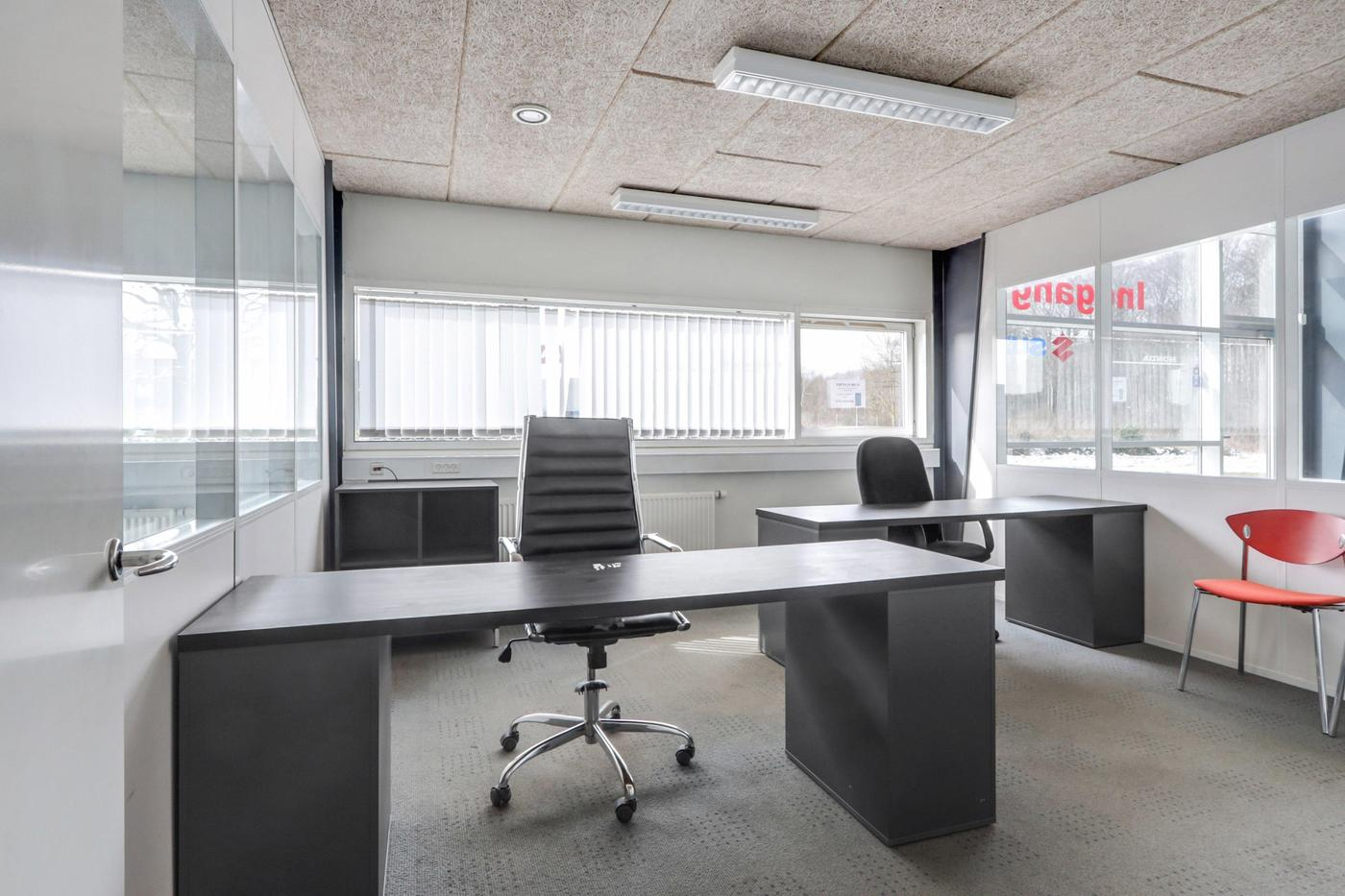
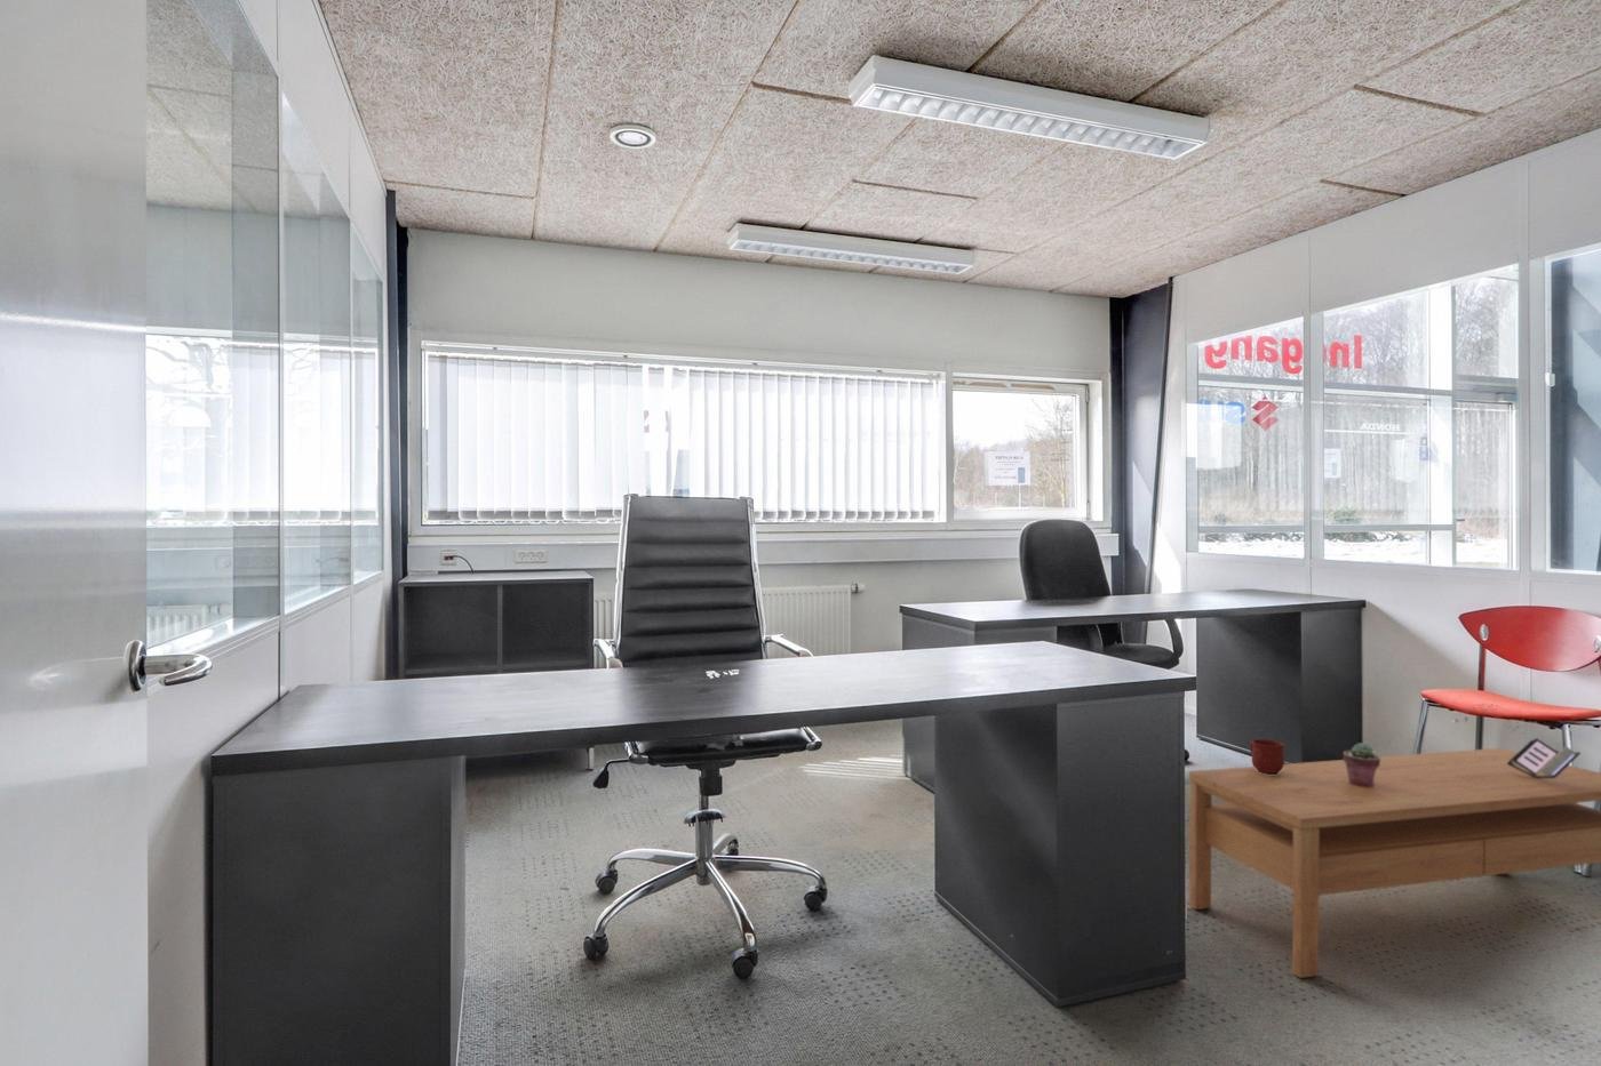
+ booklet [1441,696,1582,778]
+ coffee table [1188,747,1601,979]
+ mug [1249,738,1286,775]
+ potted succulent [1343,741,1381,786]
